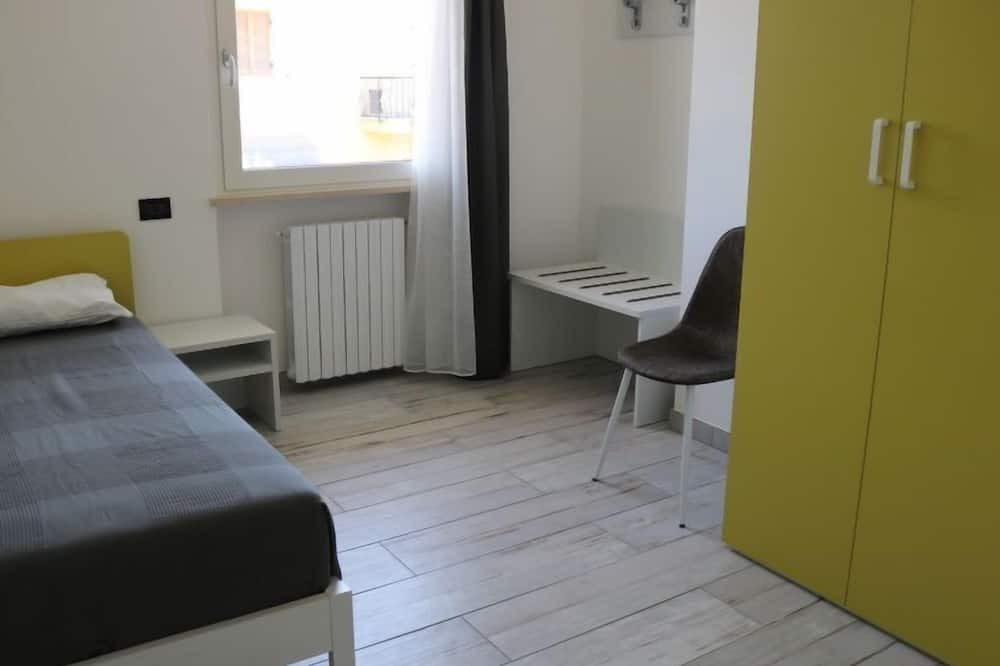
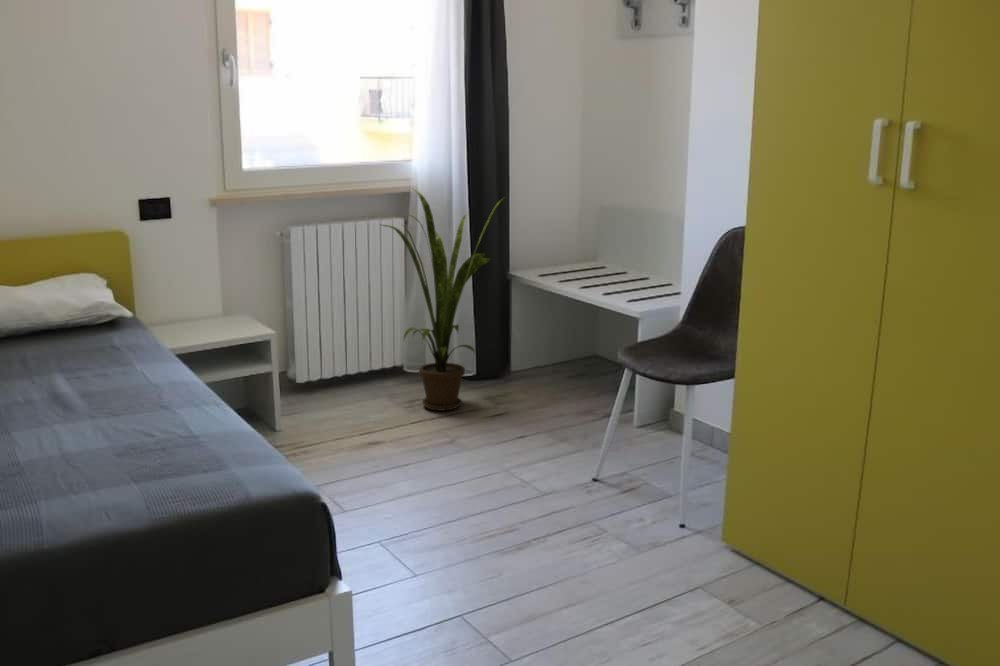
+ house plant [380,187,506,412]
